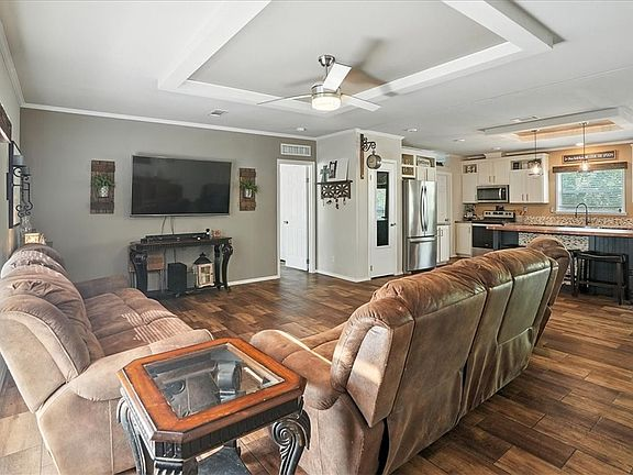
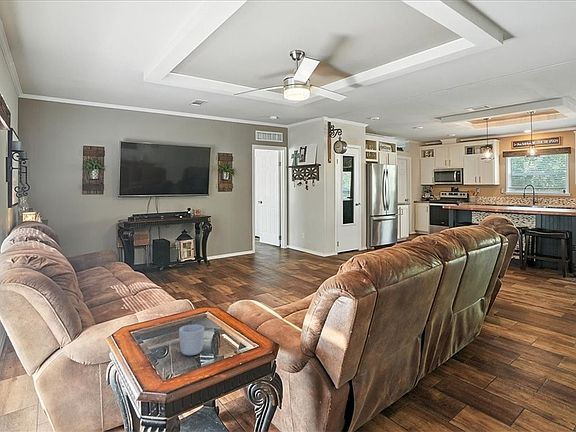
+ mug [178,324,205,356]
